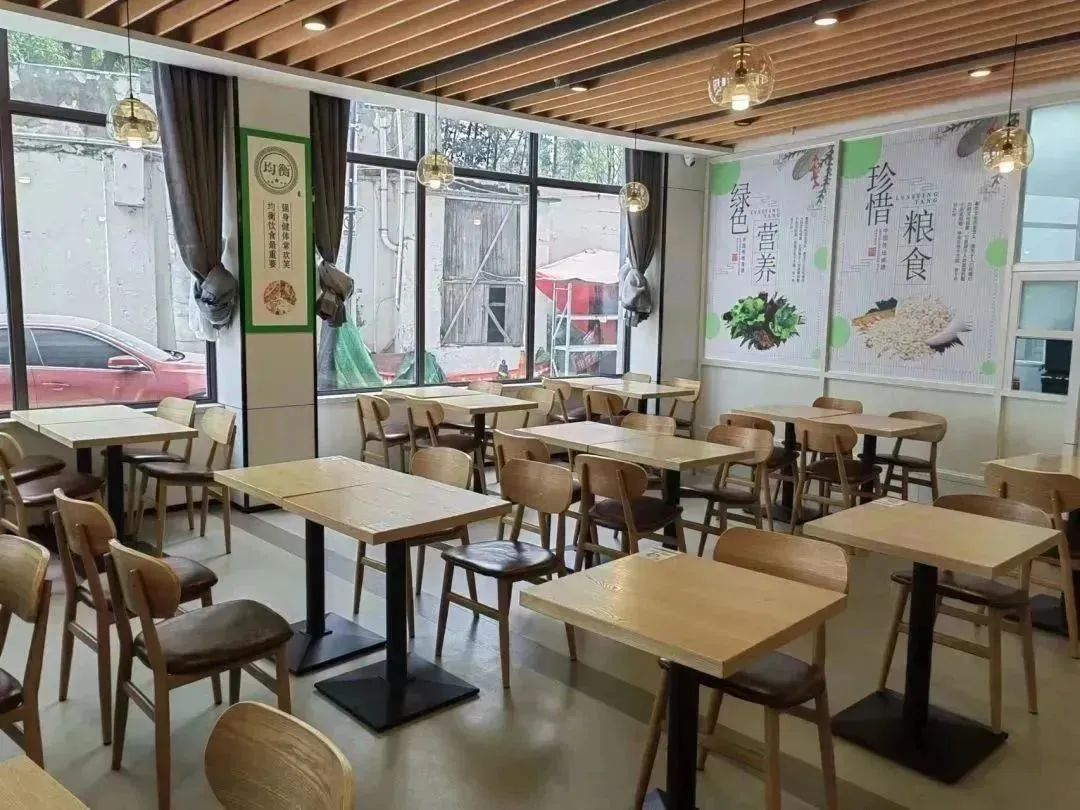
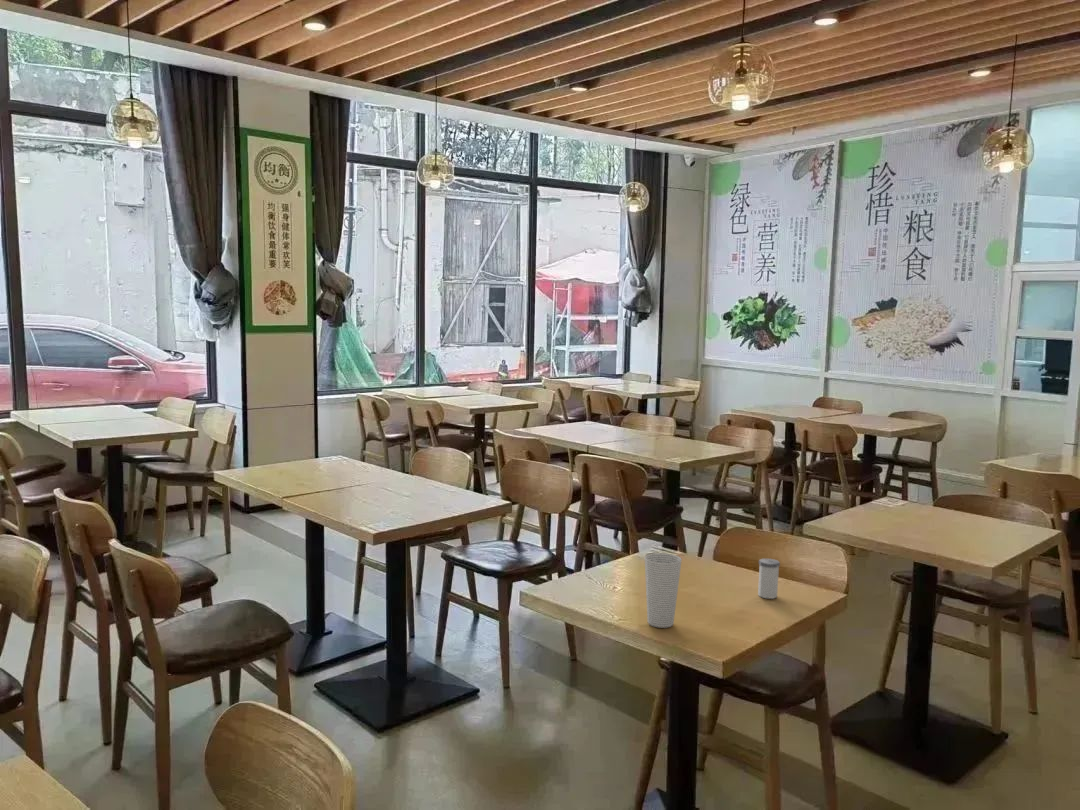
+ salt shaker [757,558,781,600]
+ cup [644,552,683,629]
